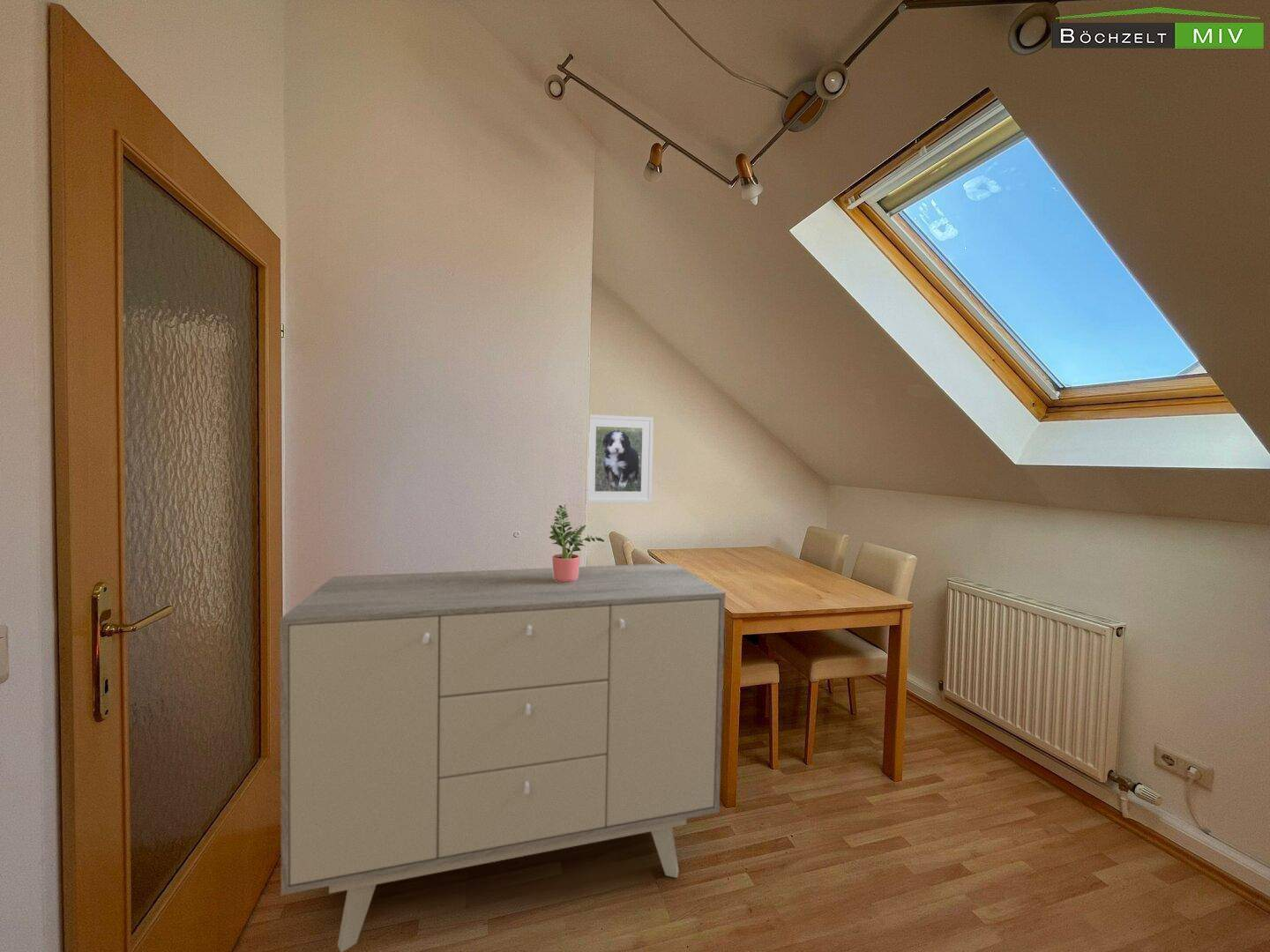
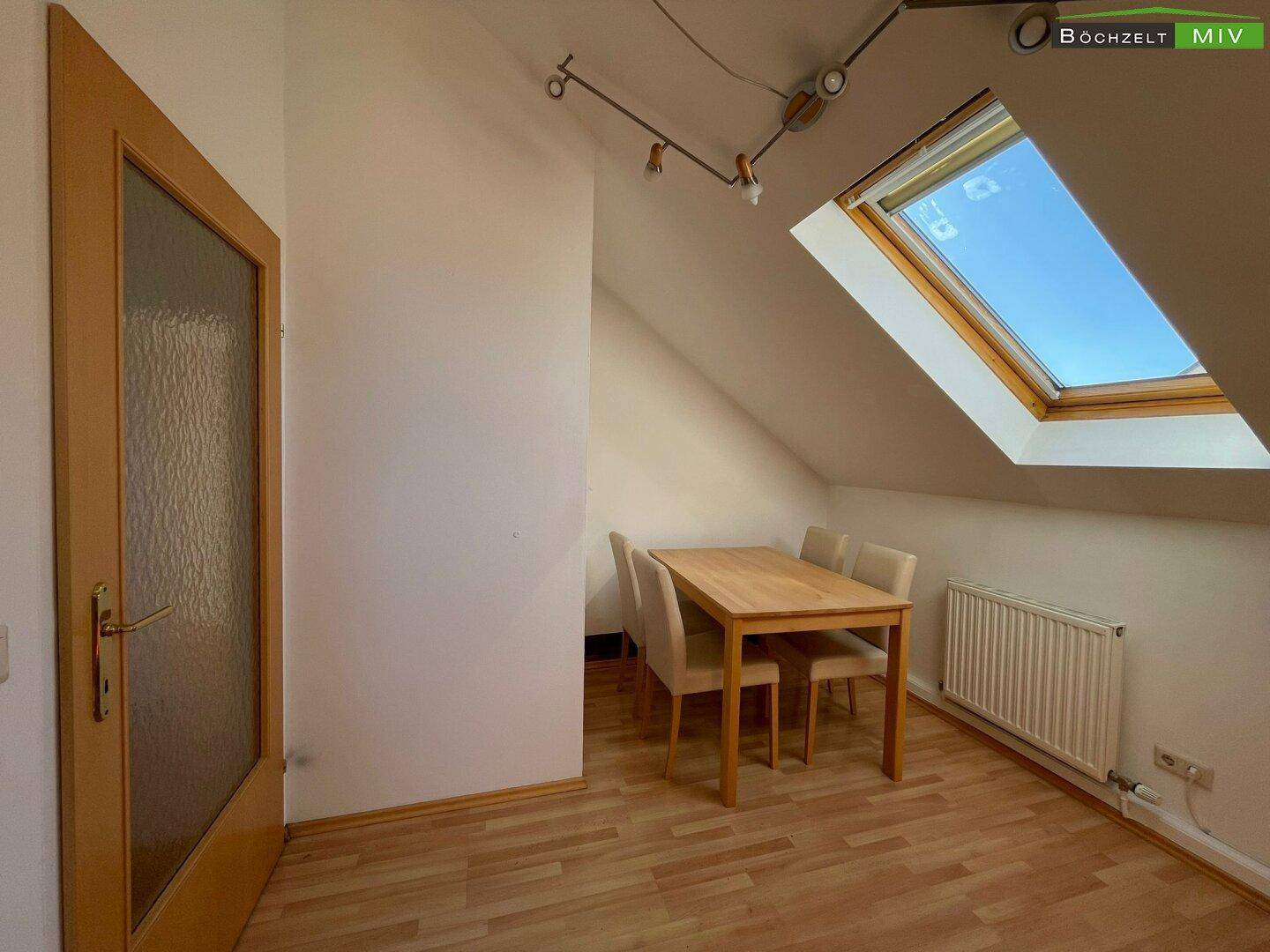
- sideboard [279,562,727,952]
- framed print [587,413,654,504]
- potted plant [549,503,605,583]
